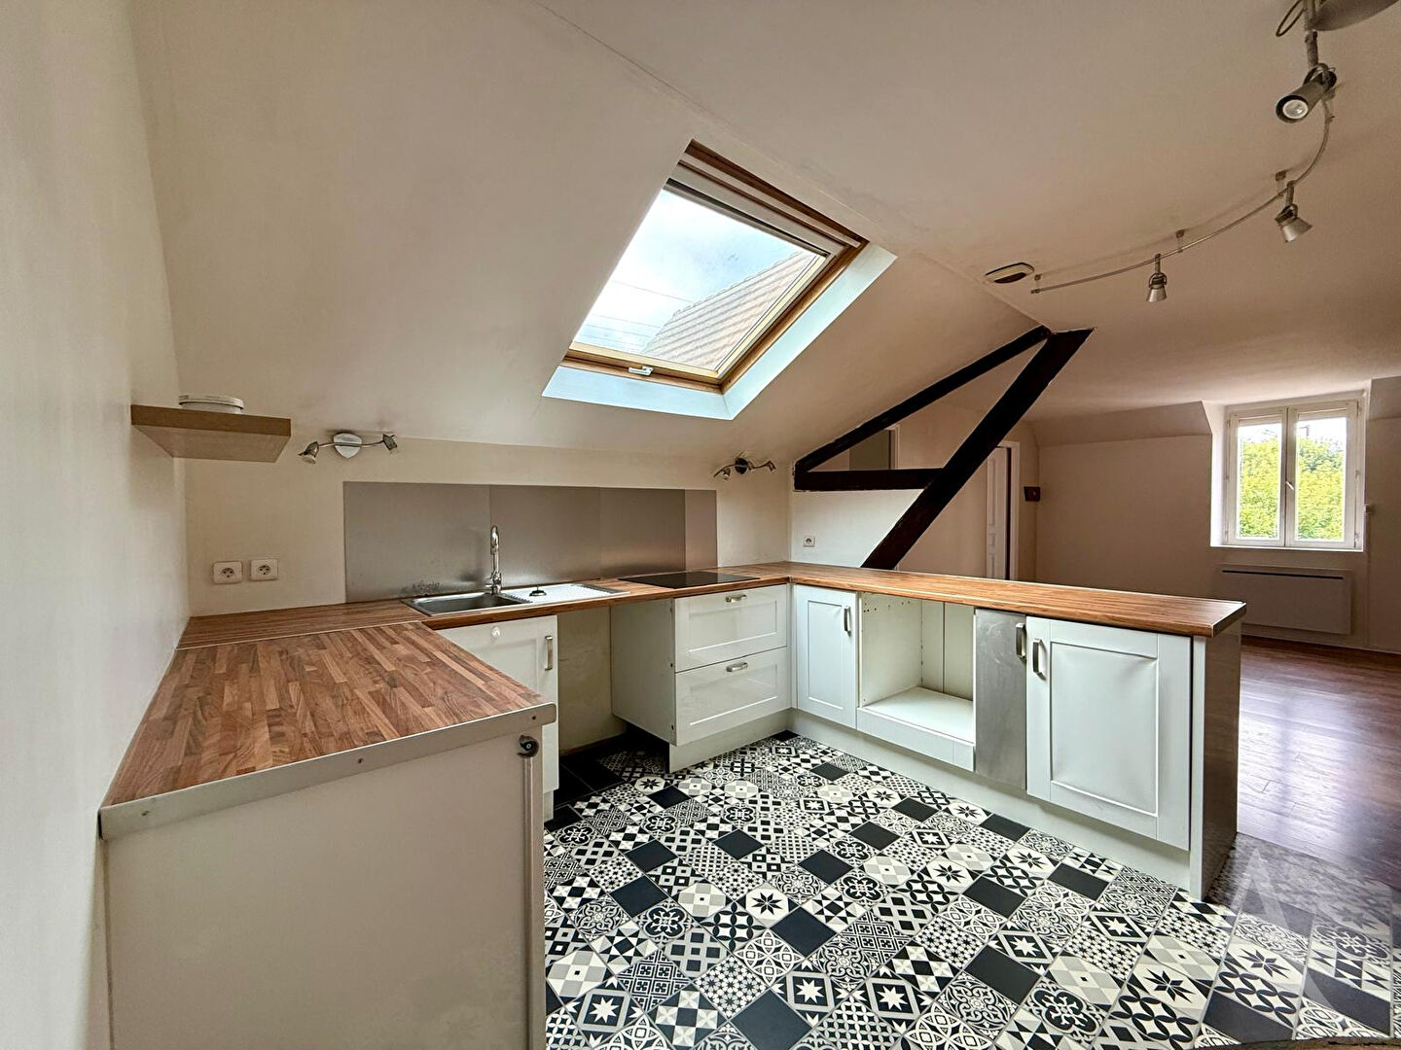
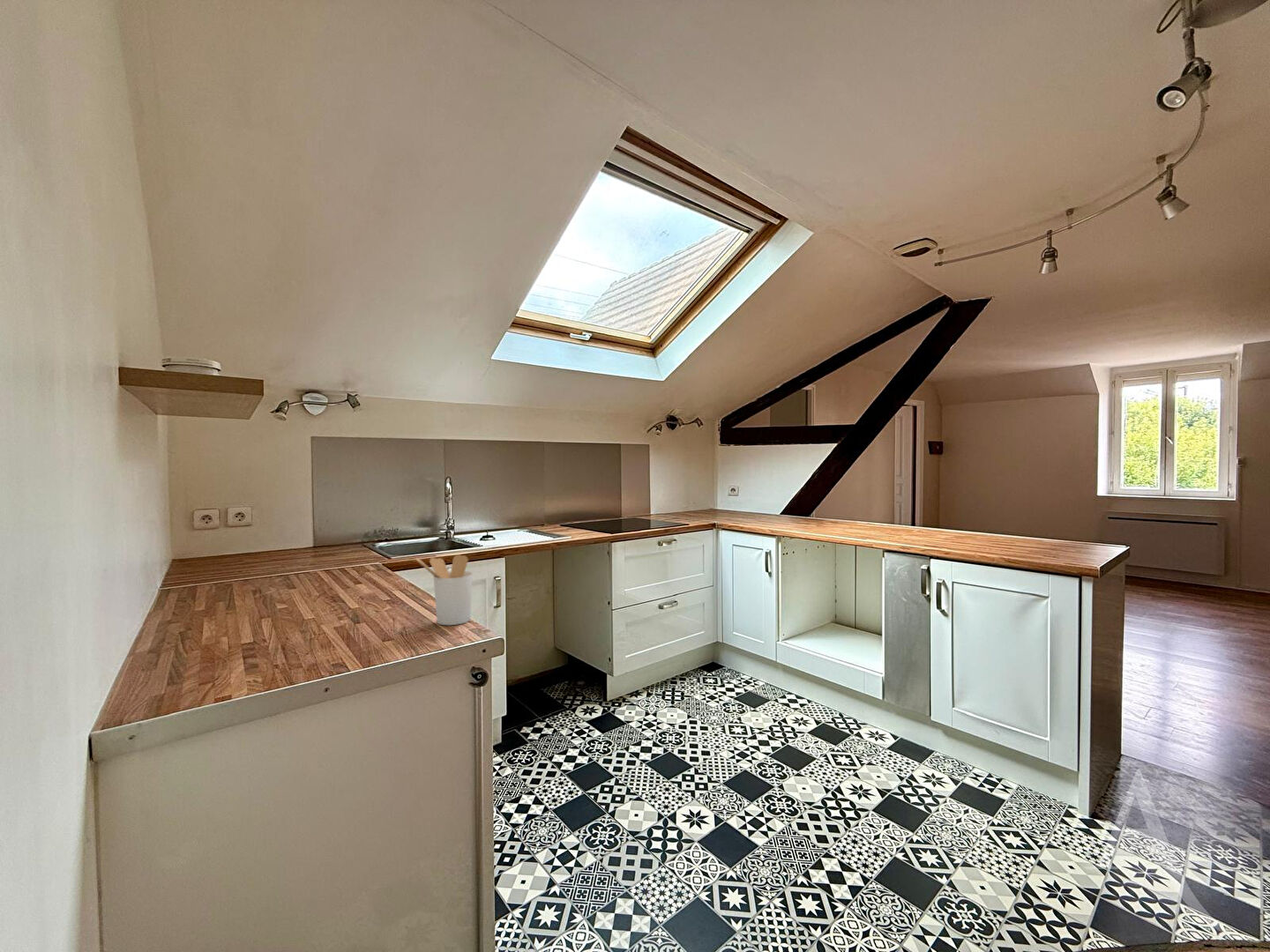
+ utensil holder [415,554,474,626]
